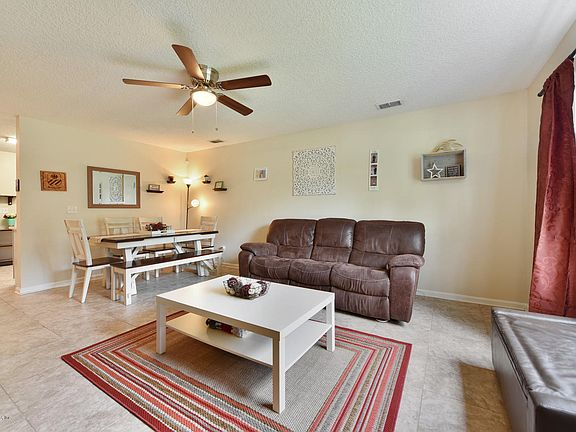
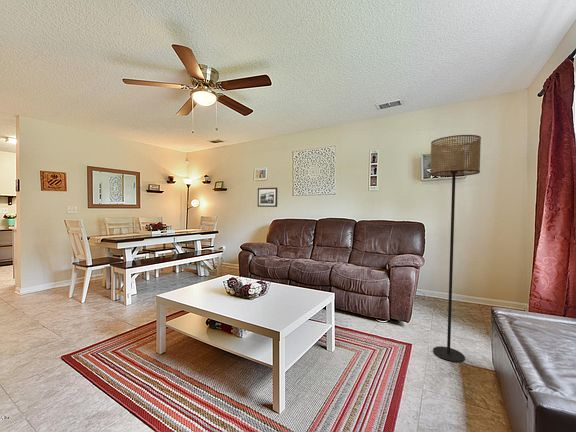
+ picture frame [257,187,278,208]
+ floor lamp [429,134,482,363]
